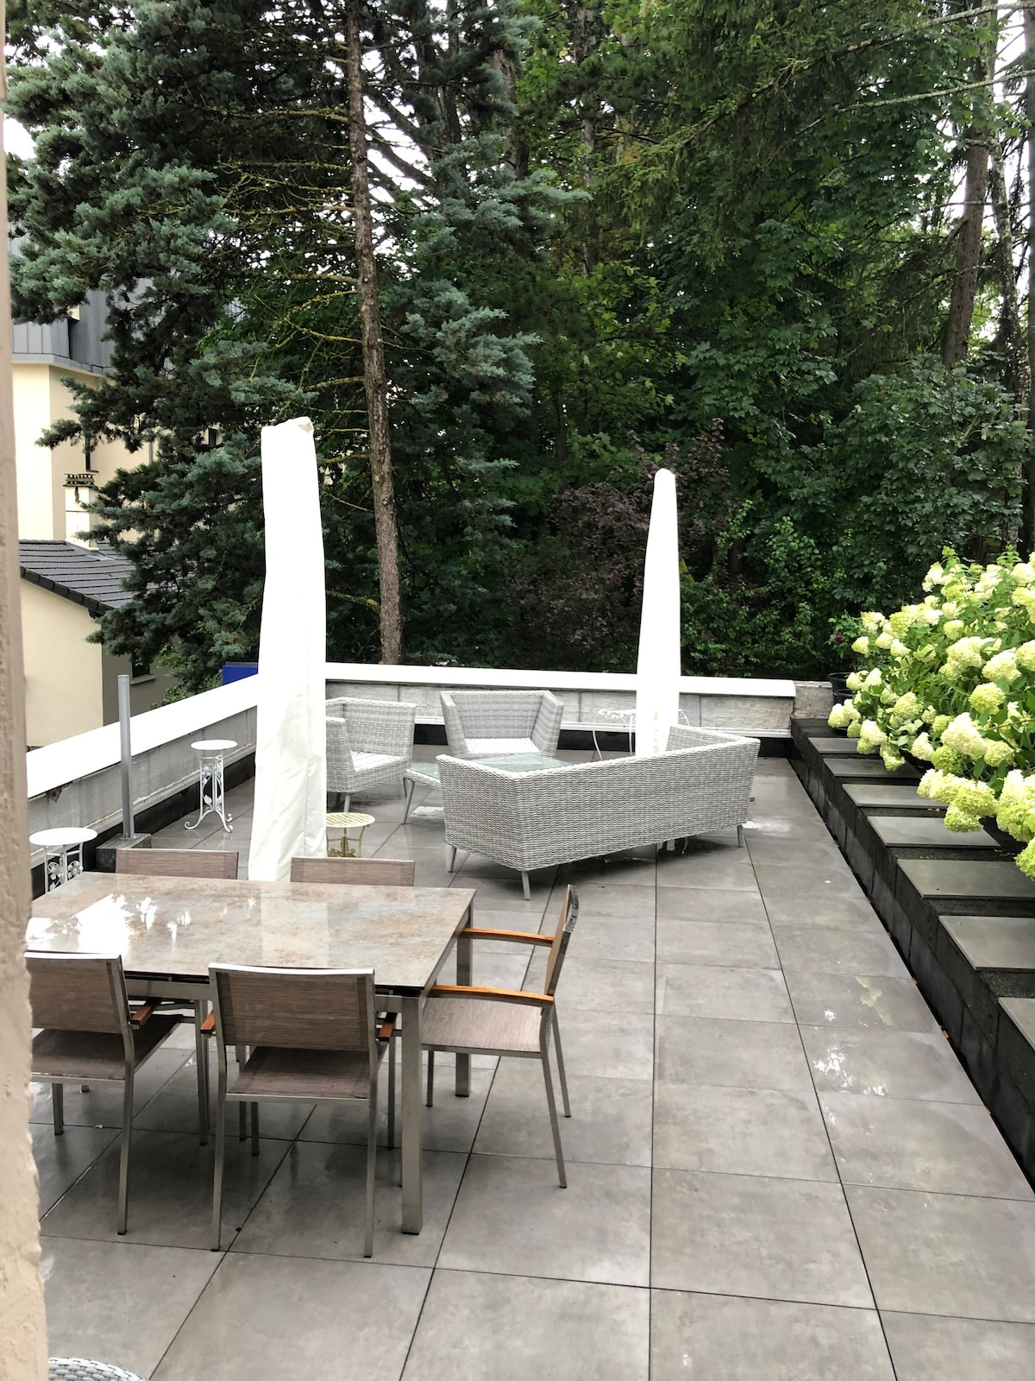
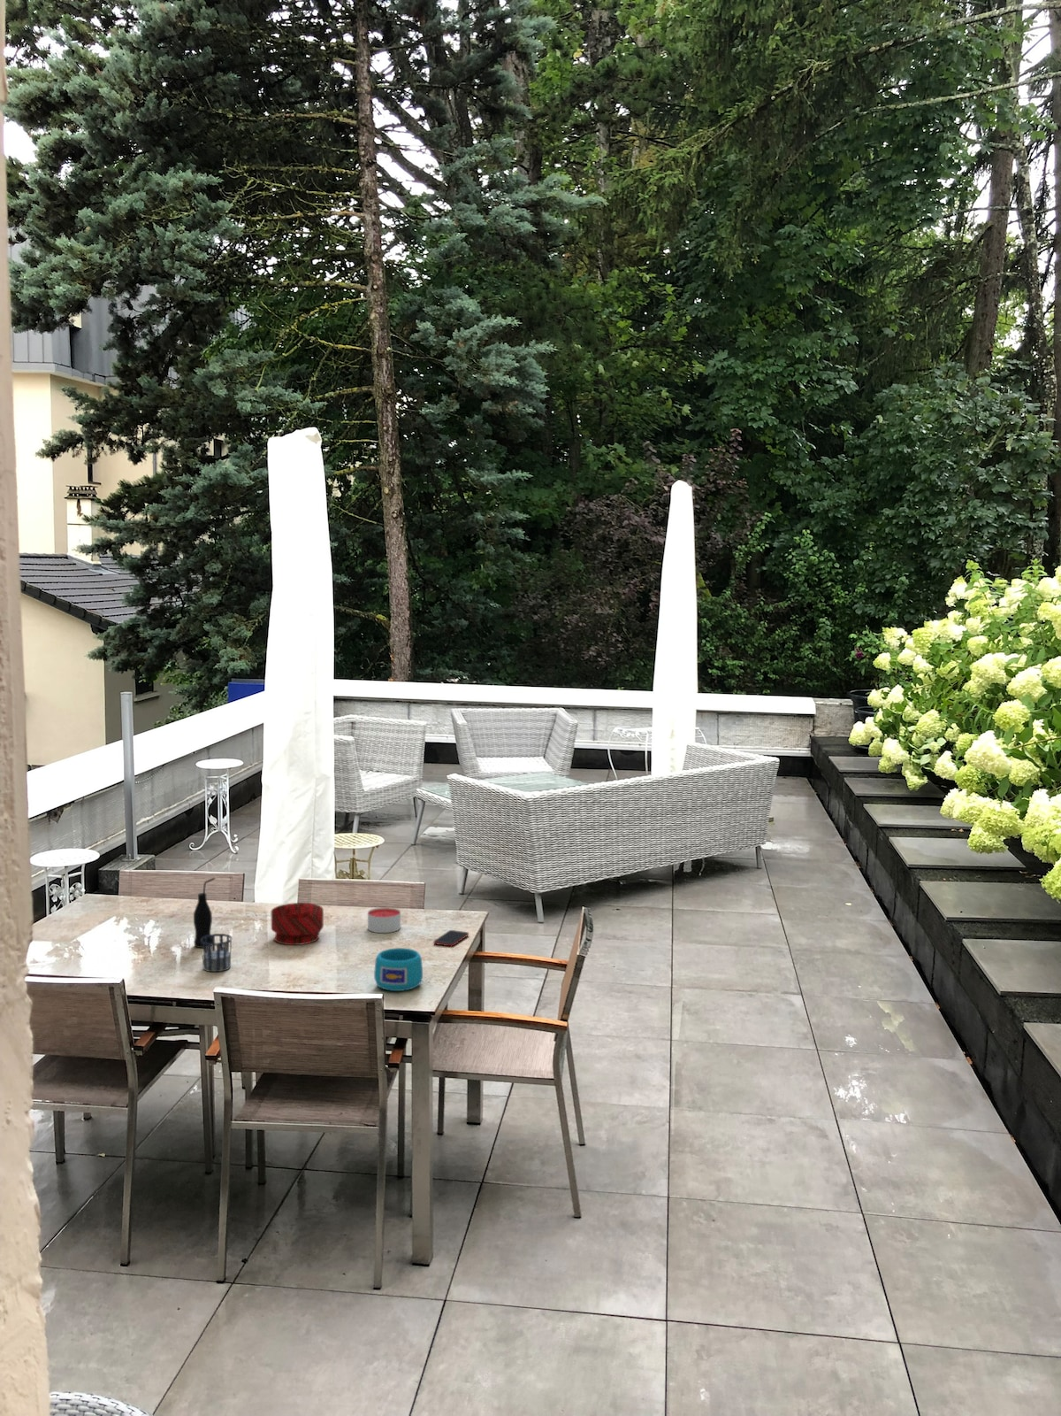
+ bottle [193,877,216,949]
+ cup [201,933,233,972]
+ cell phone [432,929,469,947]
+ candle [367,906,401,933]
+ bowl [270,902,324,947]
+ cup [373,947,424,992]
